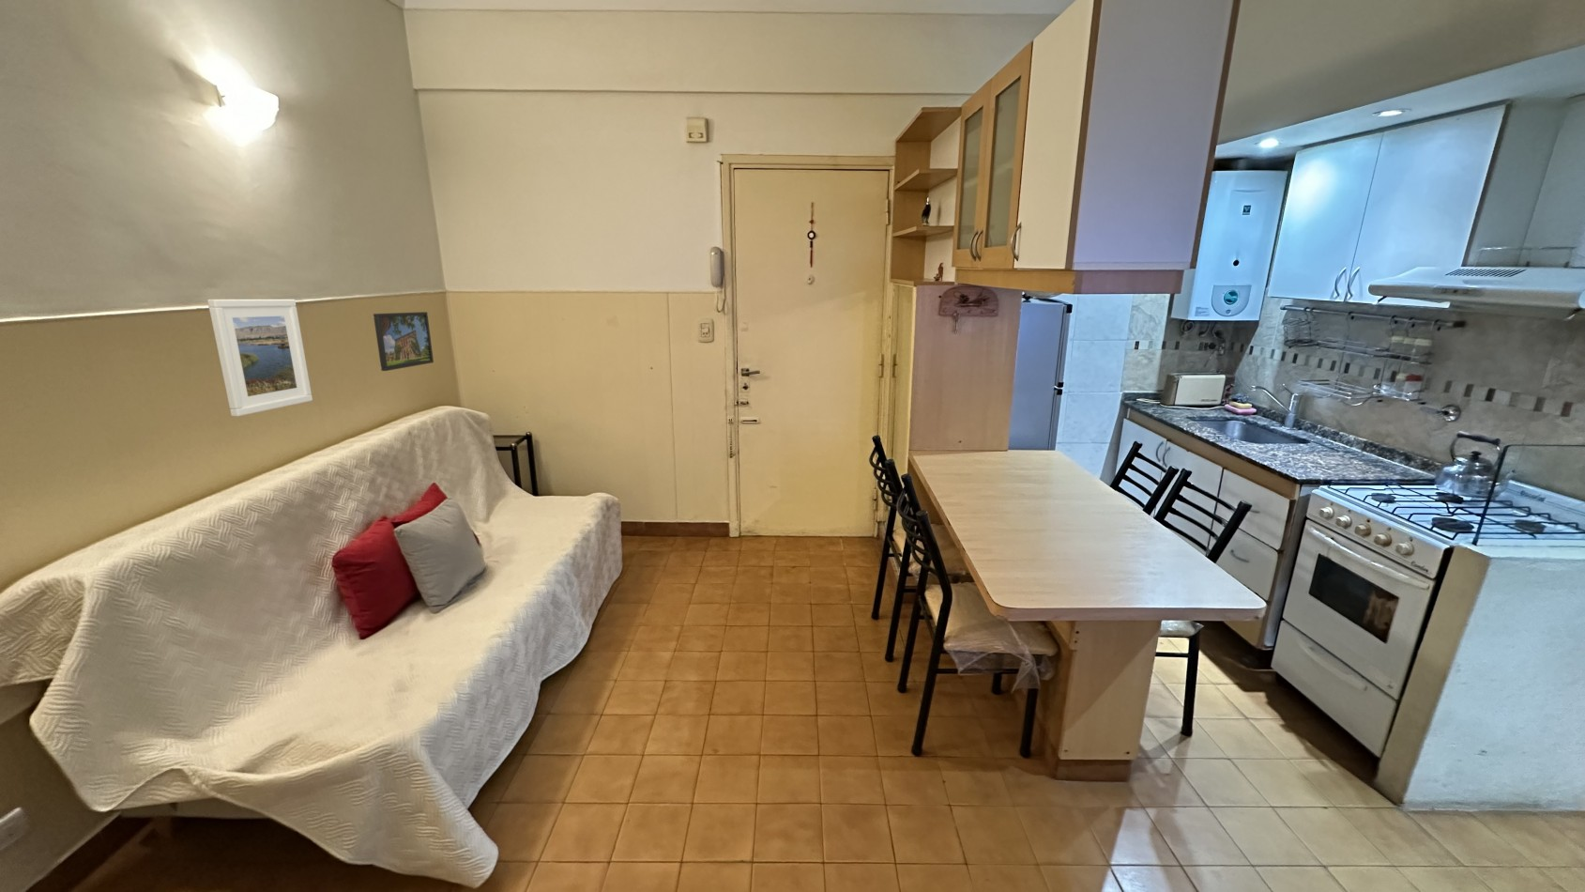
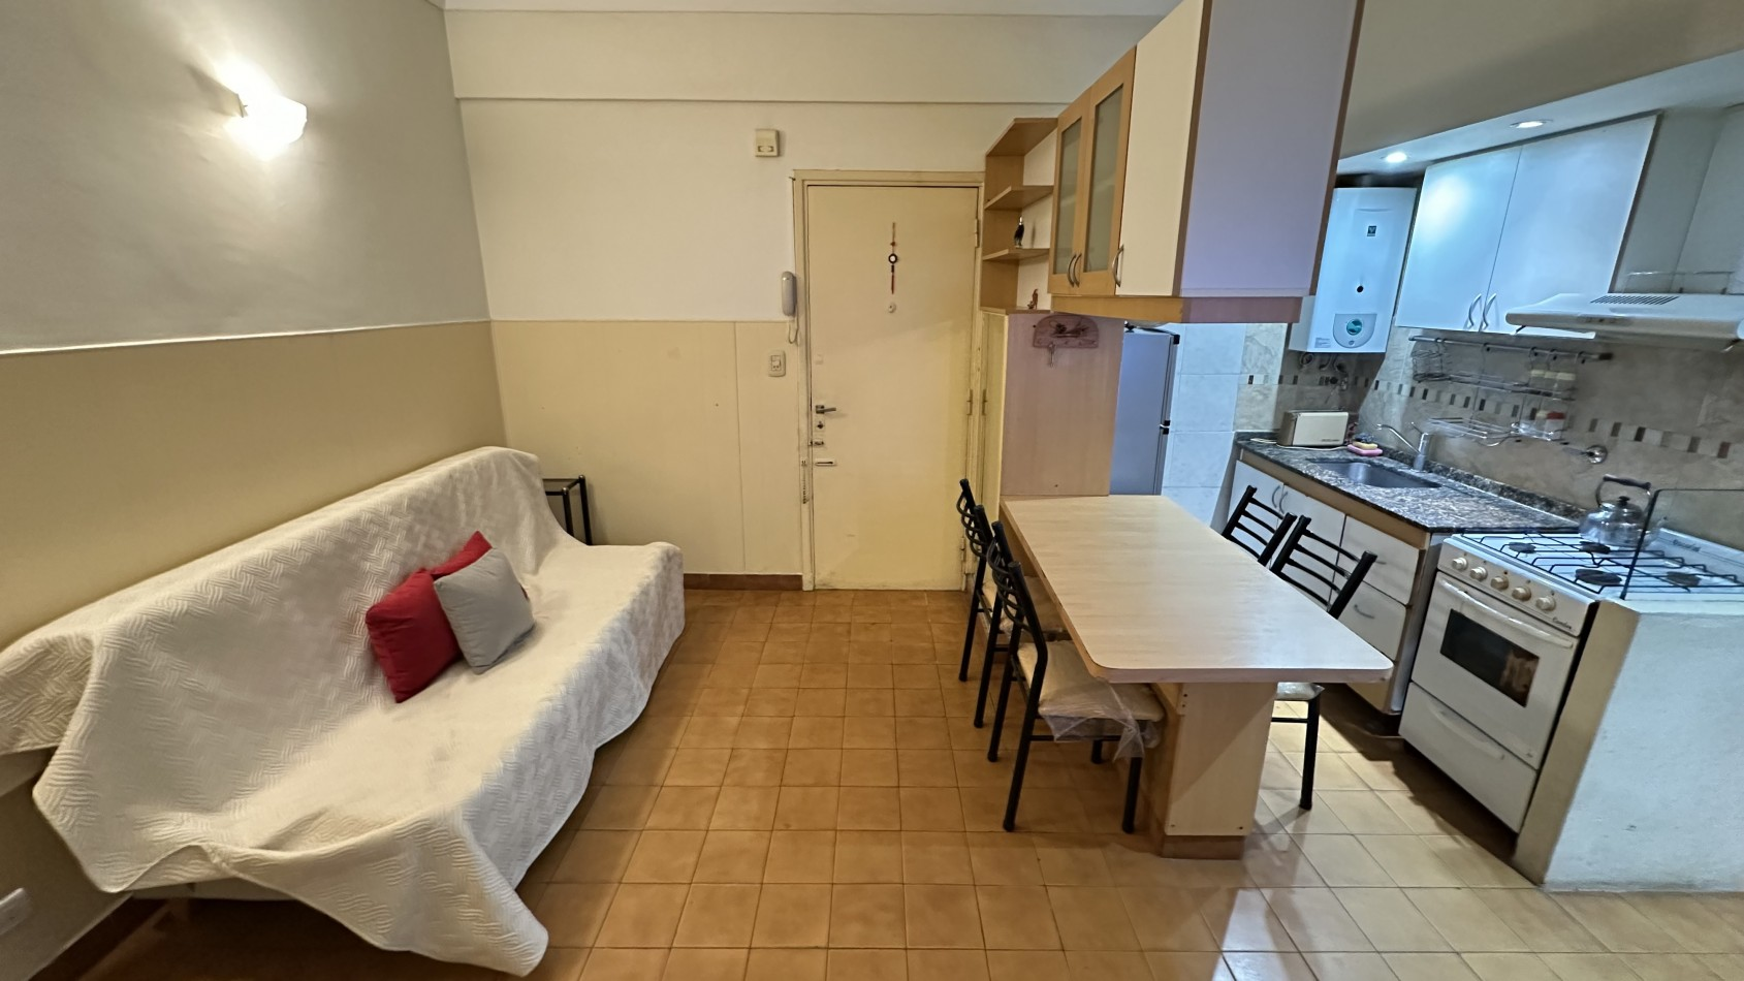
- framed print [207,298,314,417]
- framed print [372,310,434,371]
